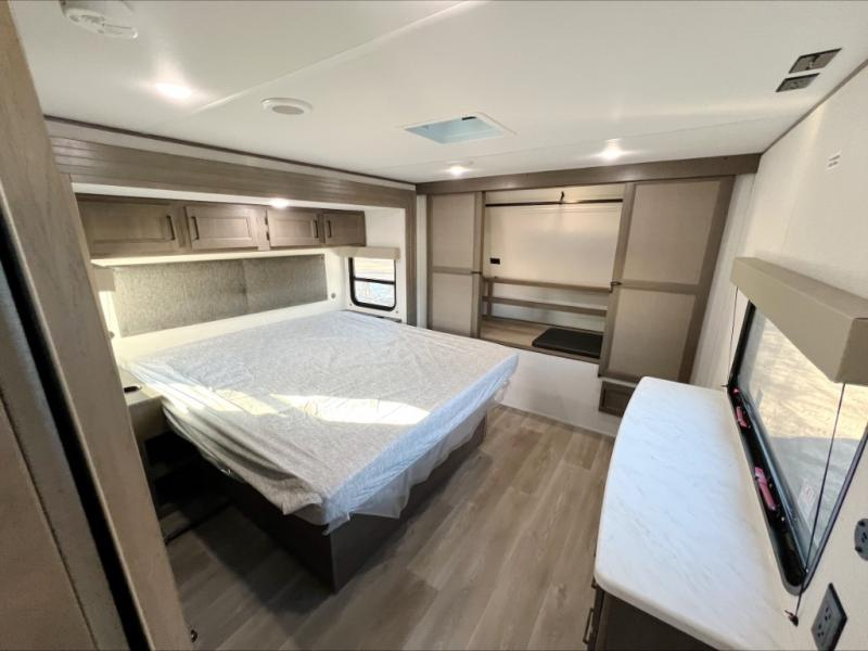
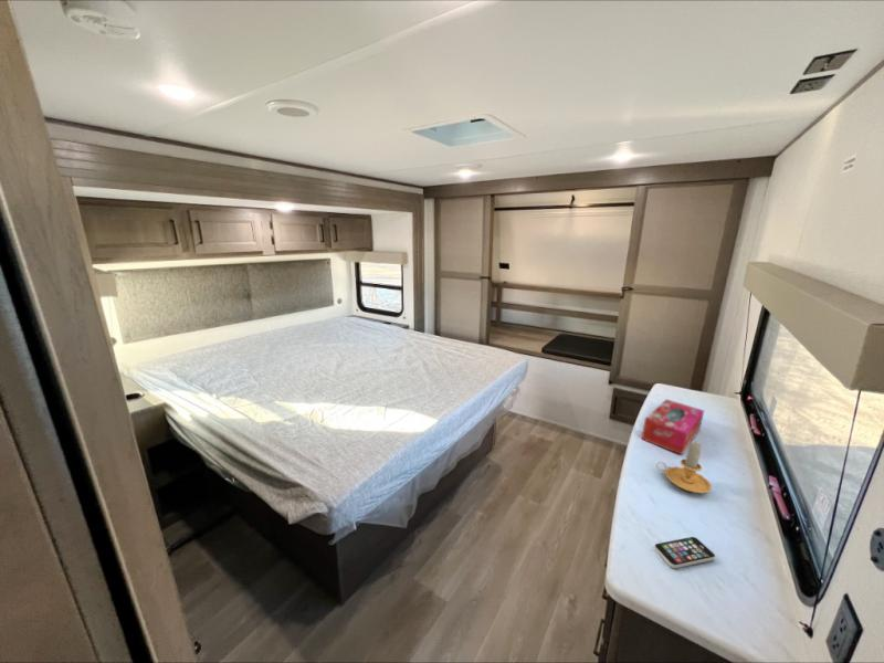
+ candle [655,441,713,494]
+ tissue box [641,398,705,455]
+ smartphone [653,536,716,569]
